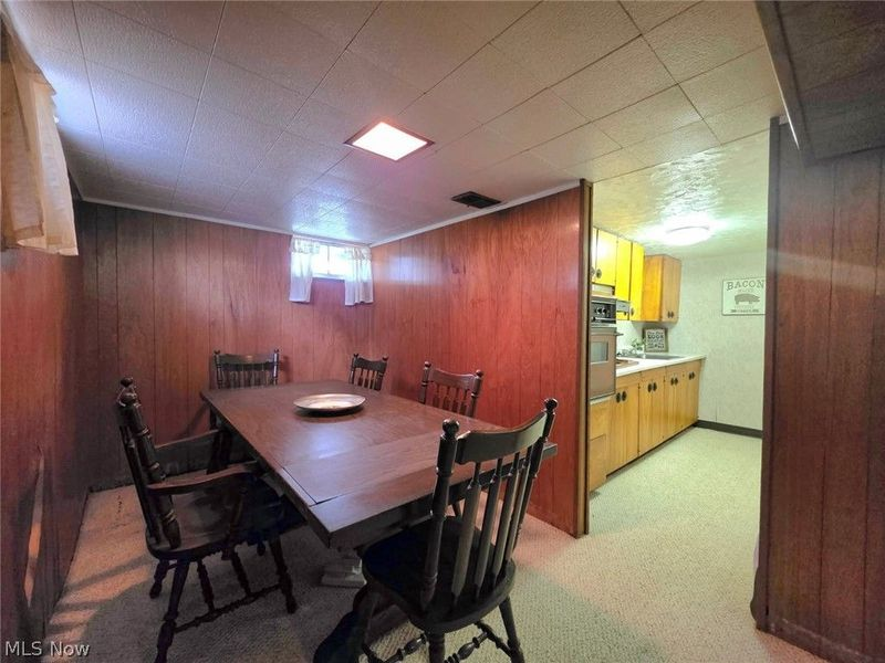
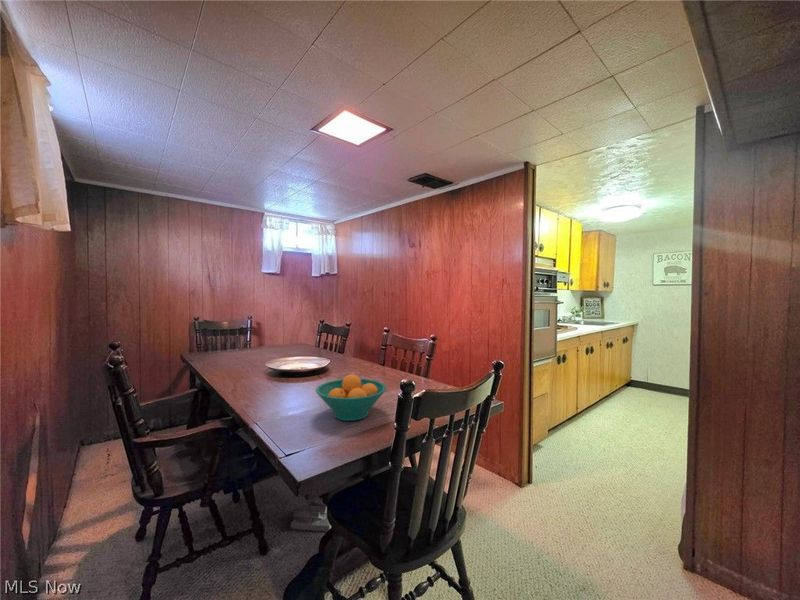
+ fruit bowl [315,373,387,422]
